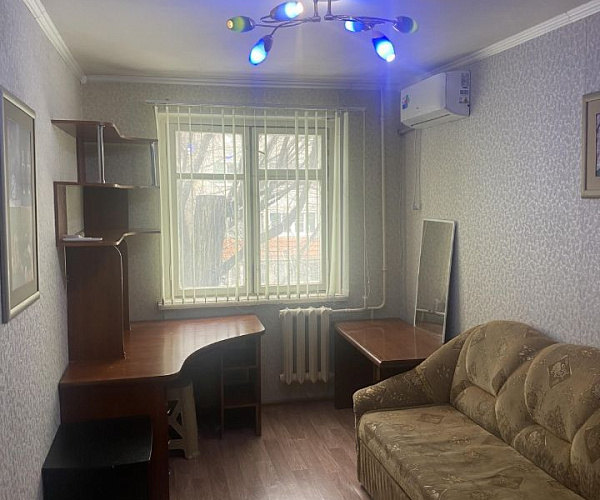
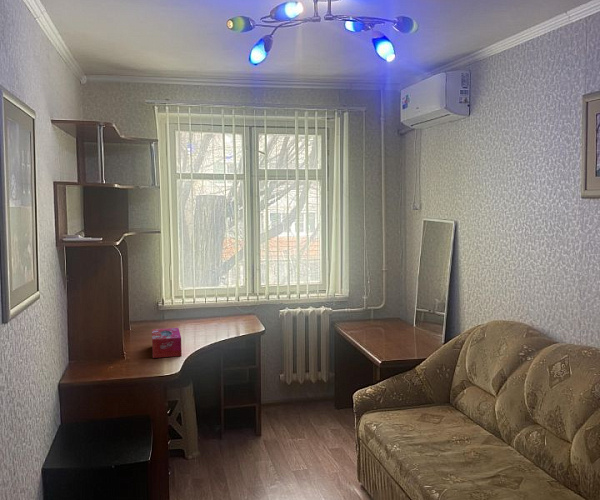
+ tissue box [151,327,183,359]
